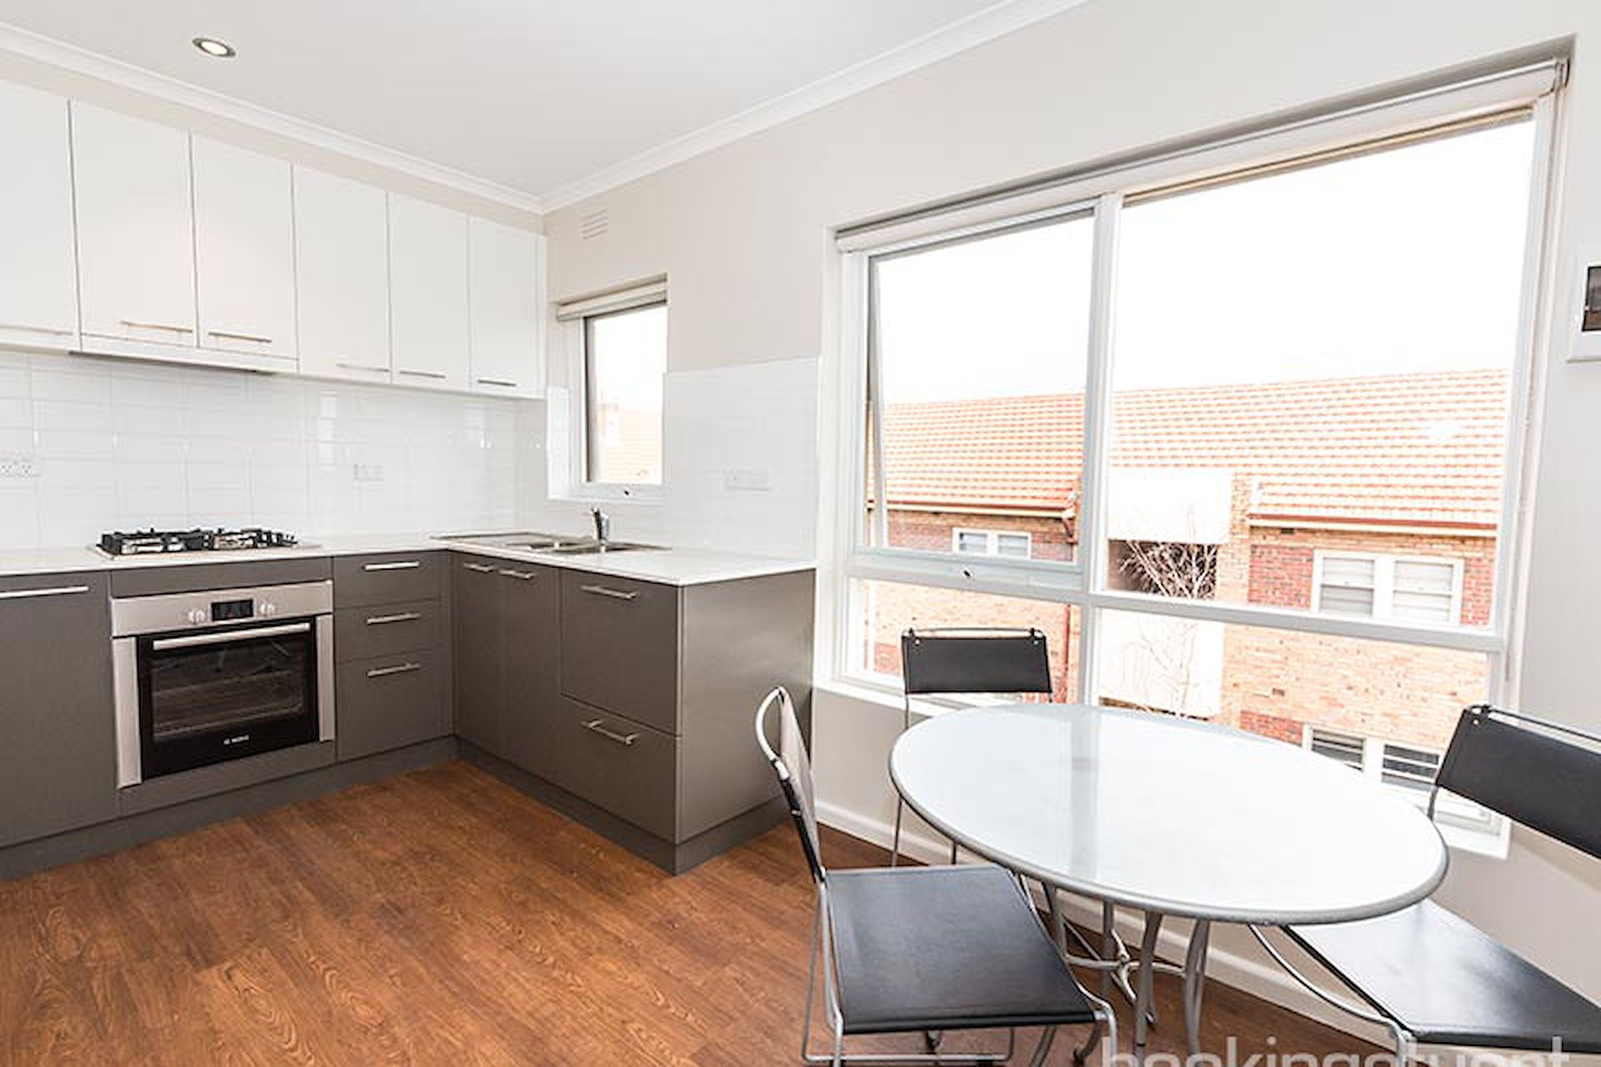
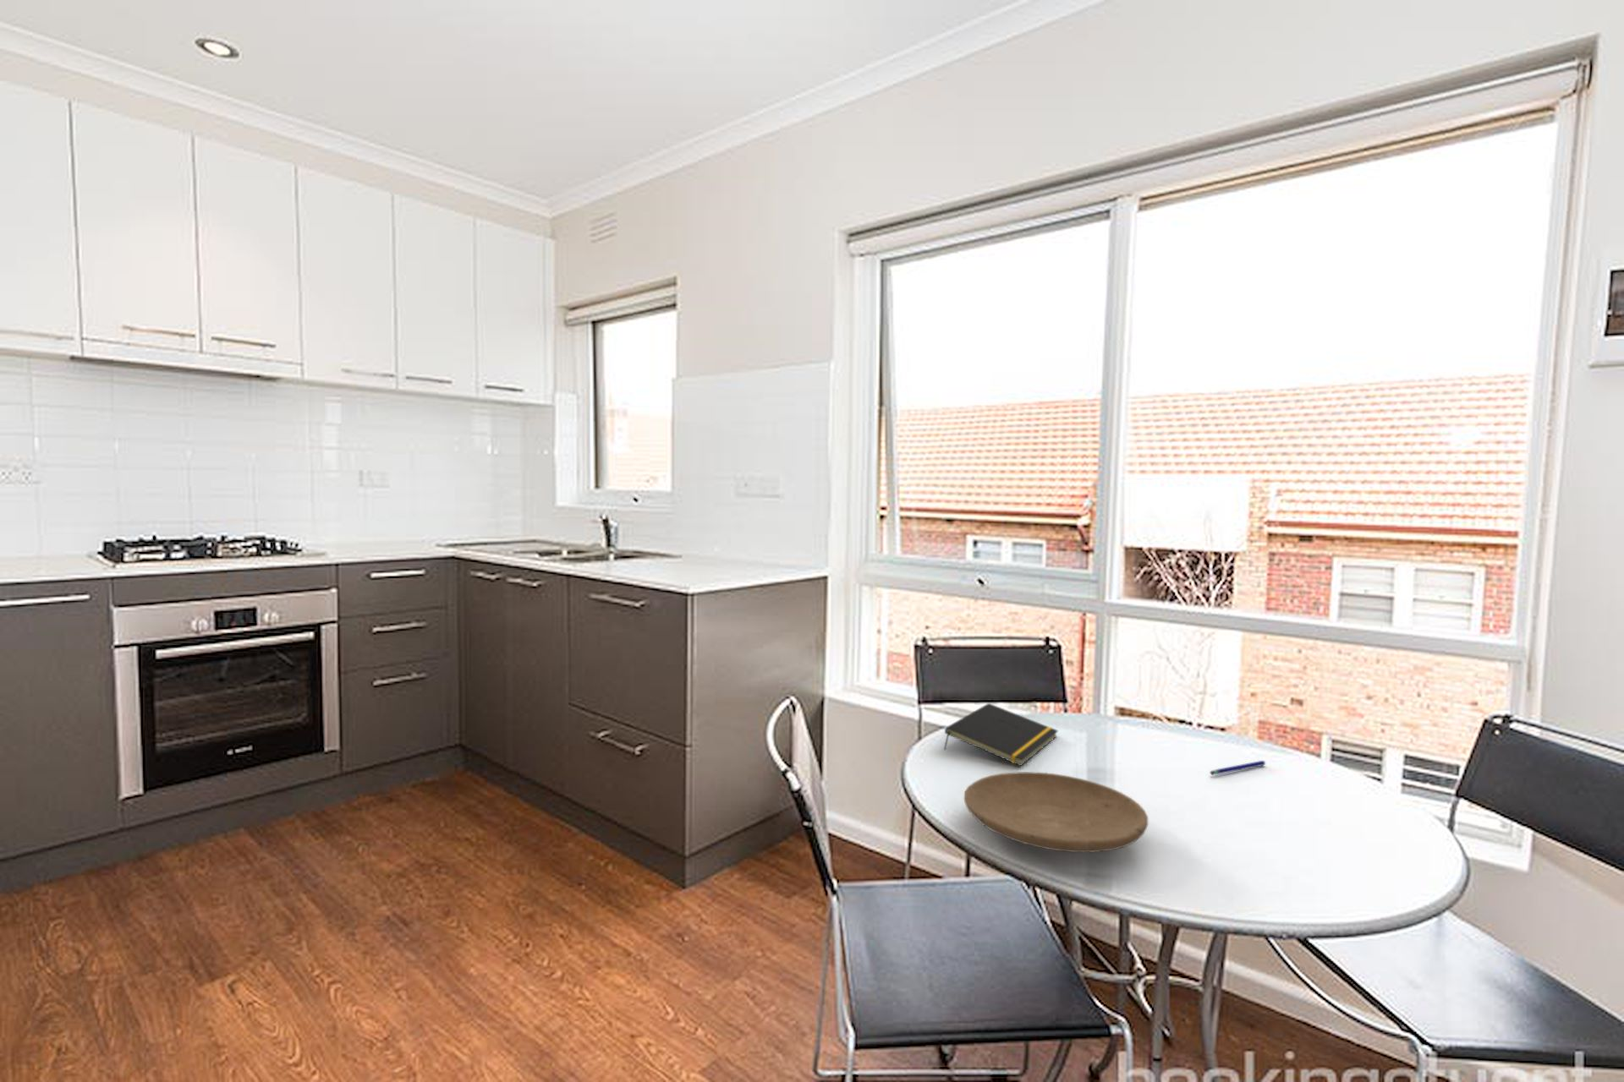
+ plate [963,770,1149,853]
+ notepad [942,703,1058,767]
+ pen [1210,760,1266,776]
